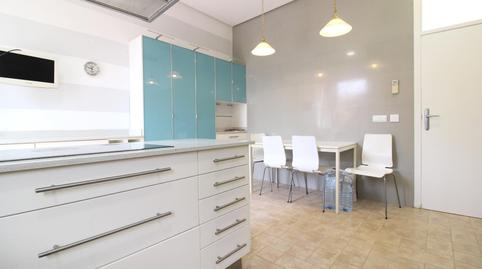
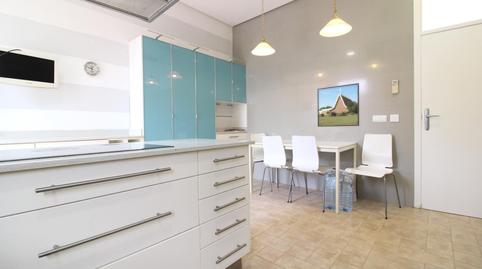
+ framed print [316,82,360,128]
